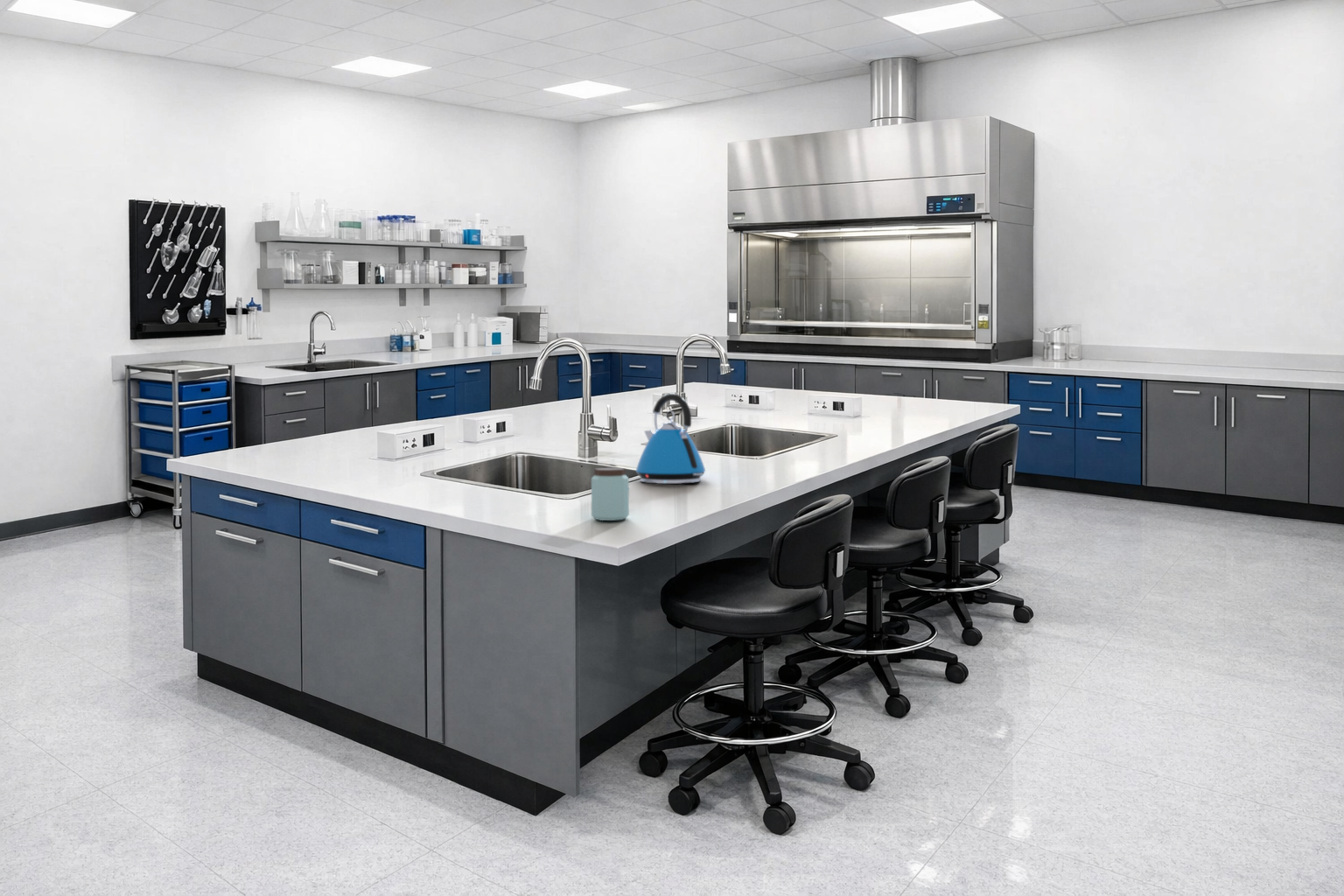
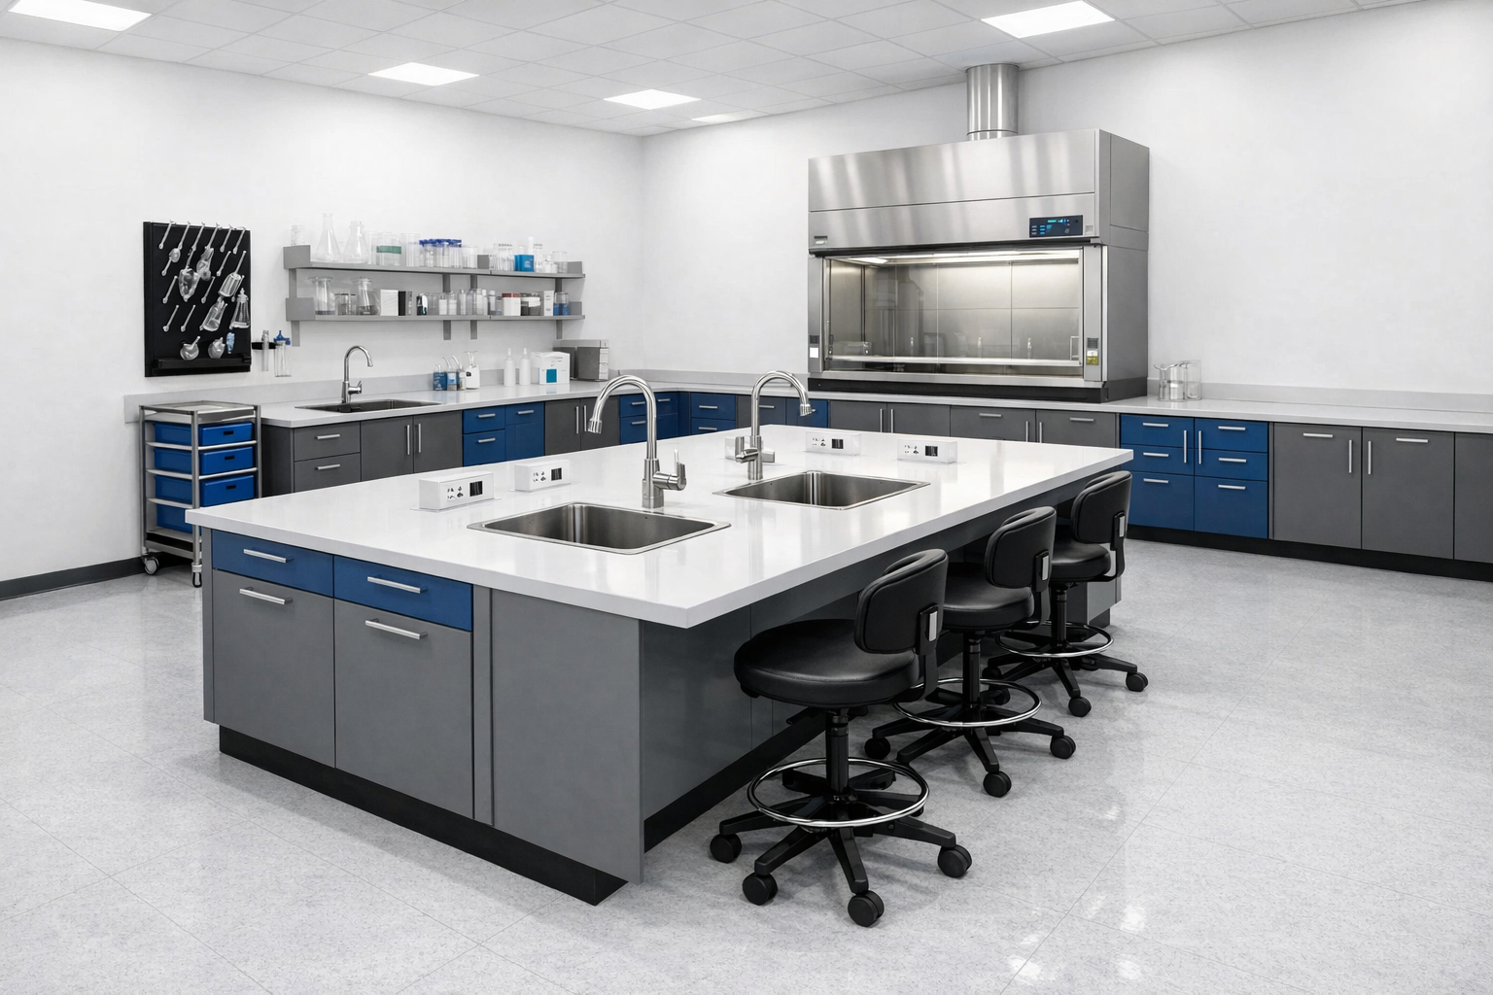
- peanut butter [591,467,630,521]
- kettle [635,392,706,485]
